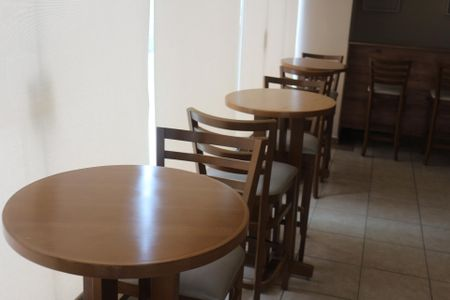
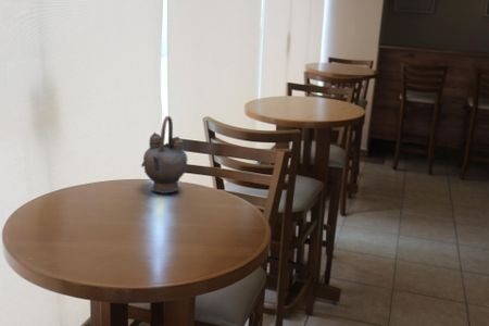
+ teapot [140,115,188,195]
